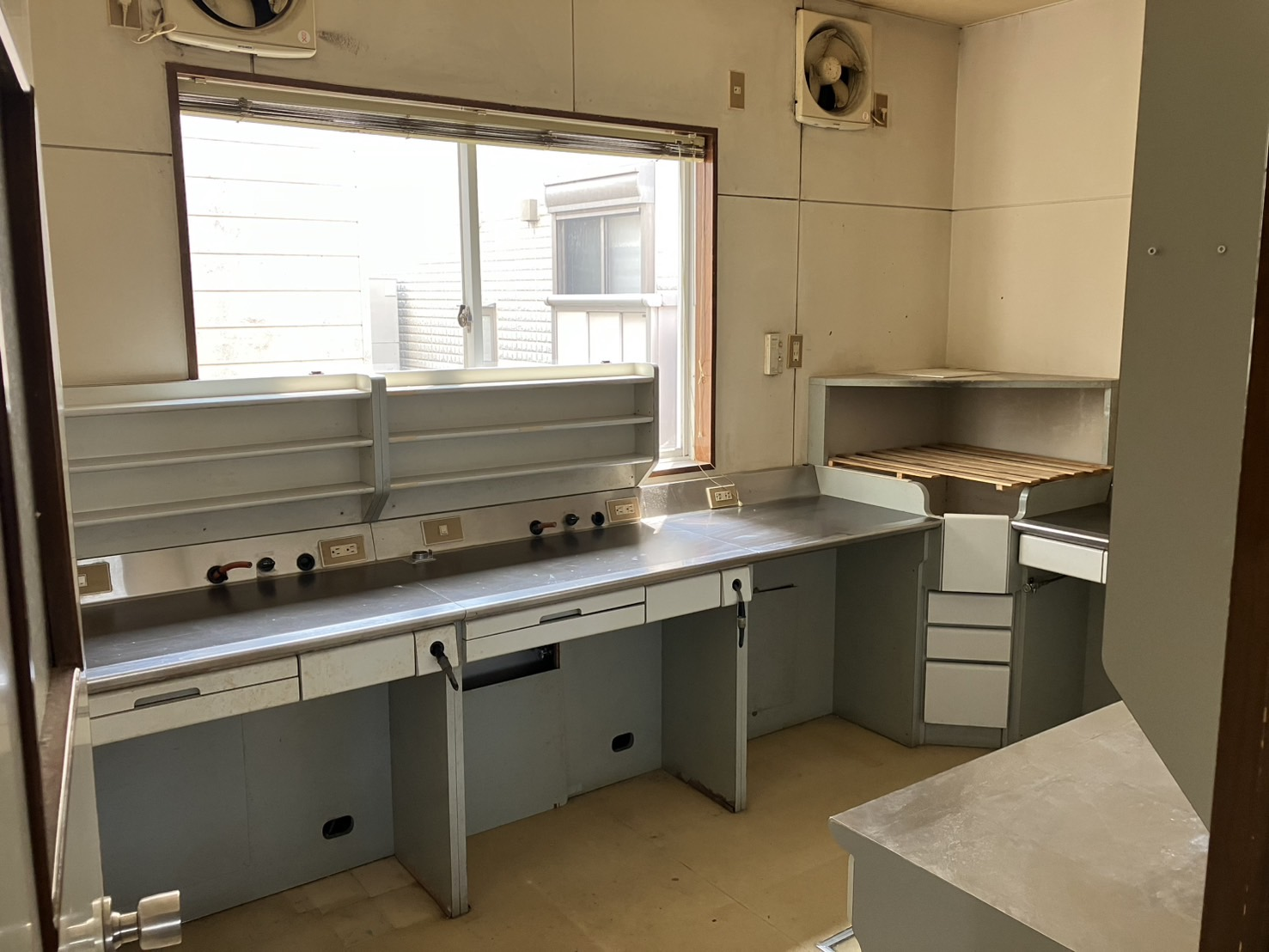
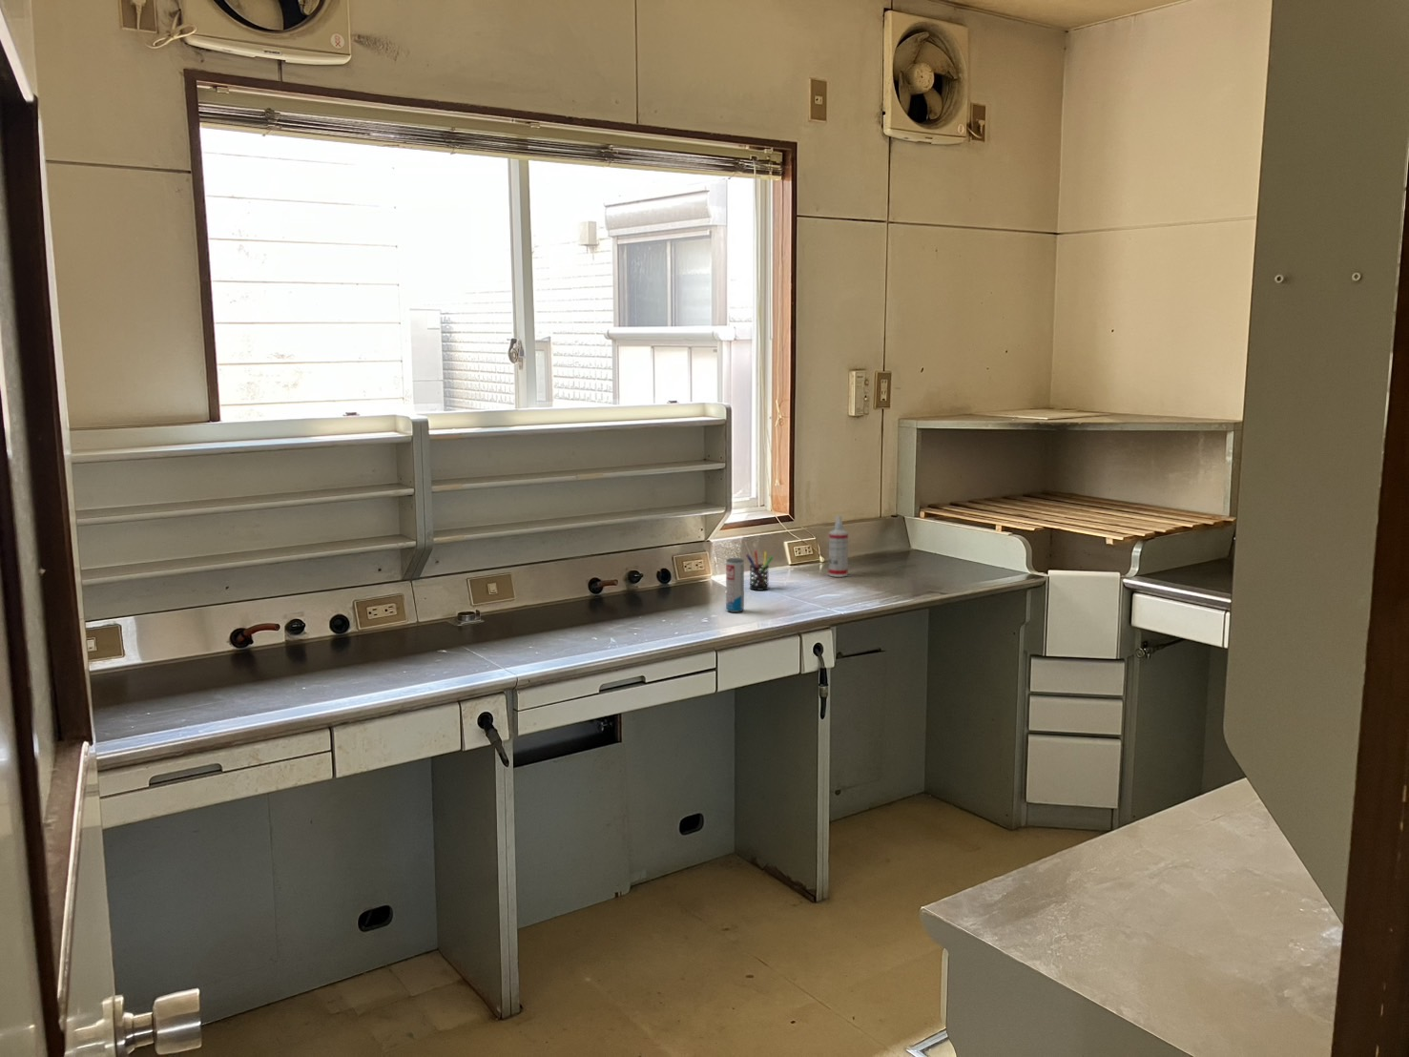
+ spray bottle [828,514,849,578]
+ pen holder [745,550,774,592]
+ beverage can [725,557,745,613]
